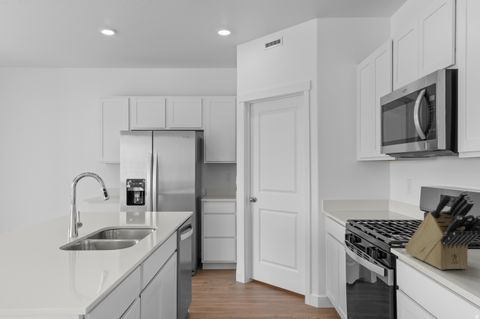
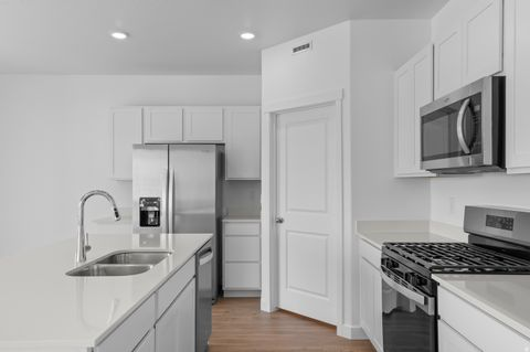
- knife block [404,190,480,271]
